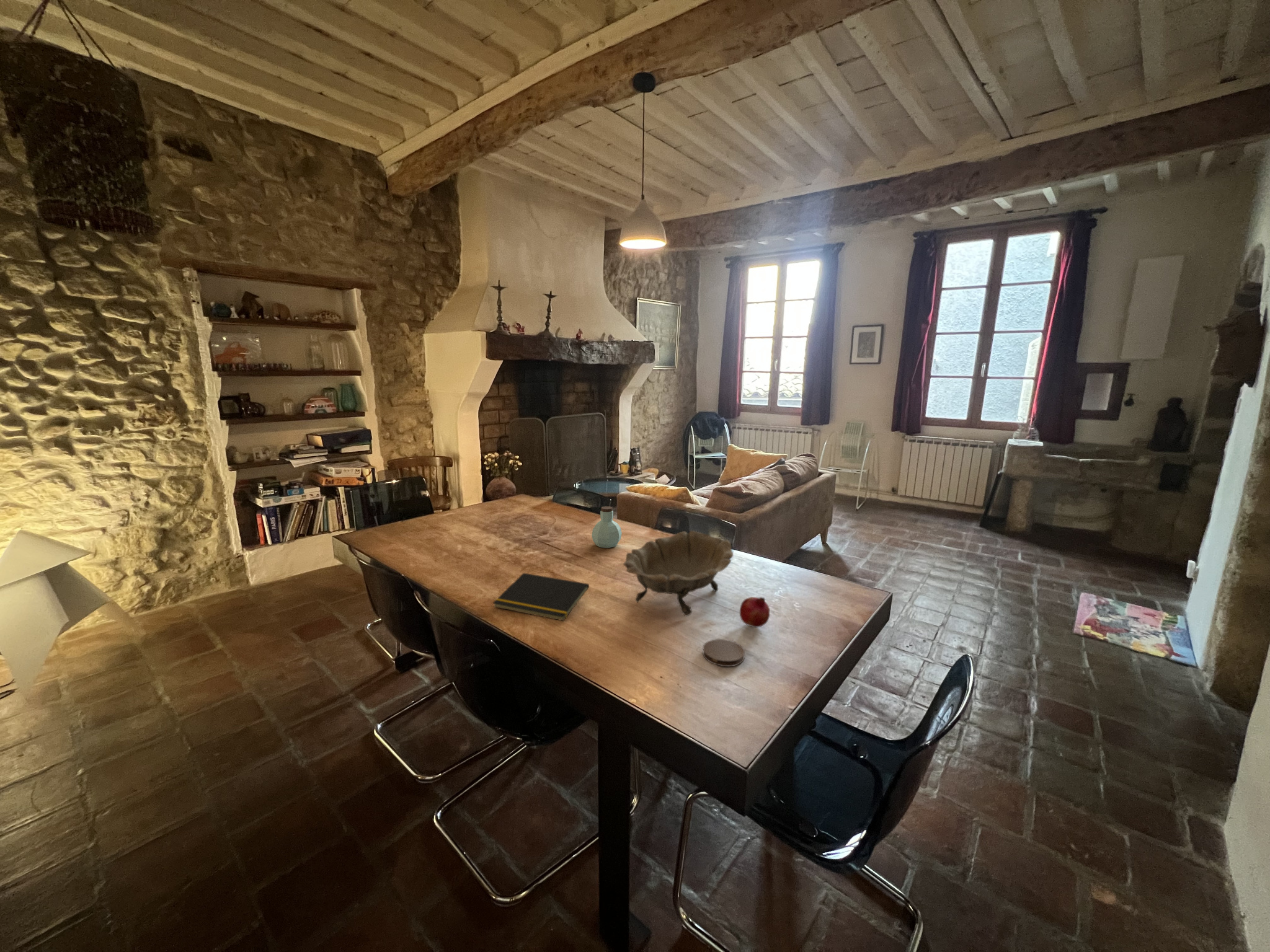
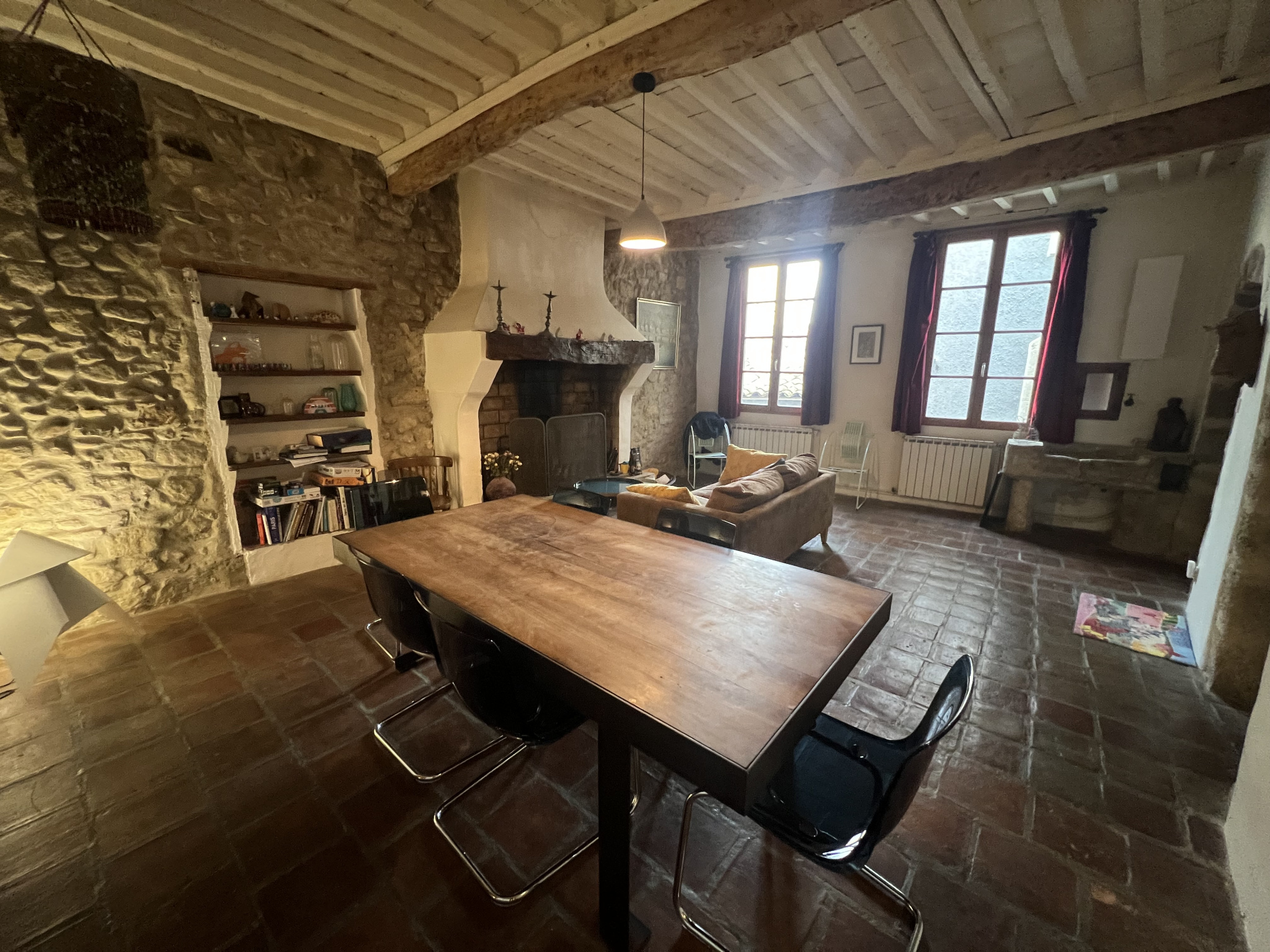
- jar [591,506,623,549]
- notepad [492,572,590,622]
- fruit [739,596,770,628]
- coaster [702,638,745,667]
- decorative bowl [623,530,734,617]
